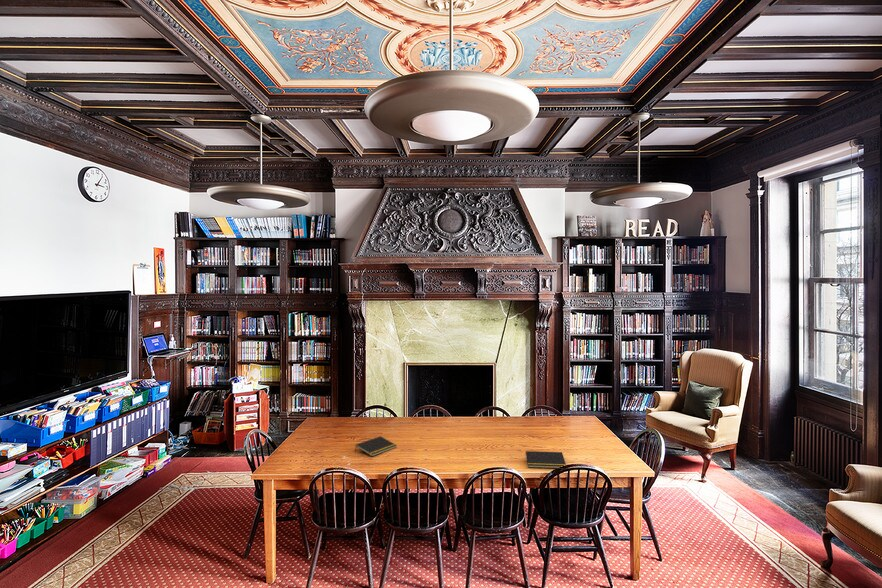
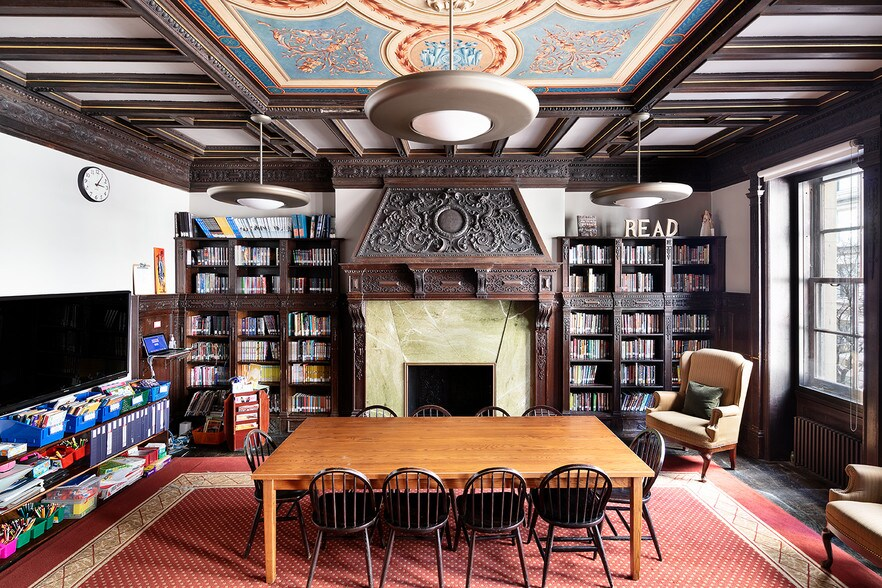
- notepad [524,450,567,469]
- notepad [354,435,398,457]
